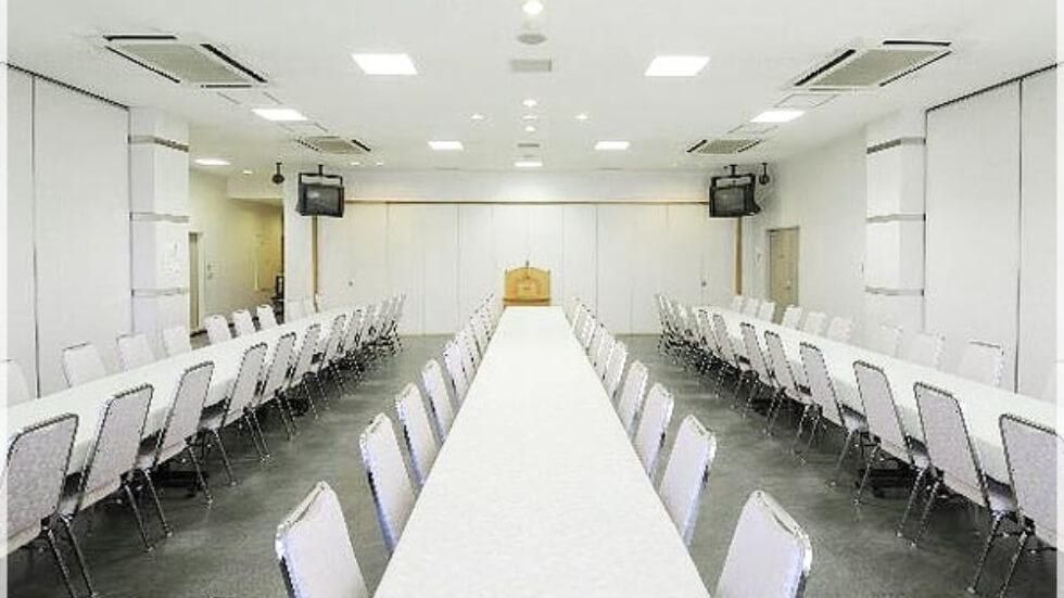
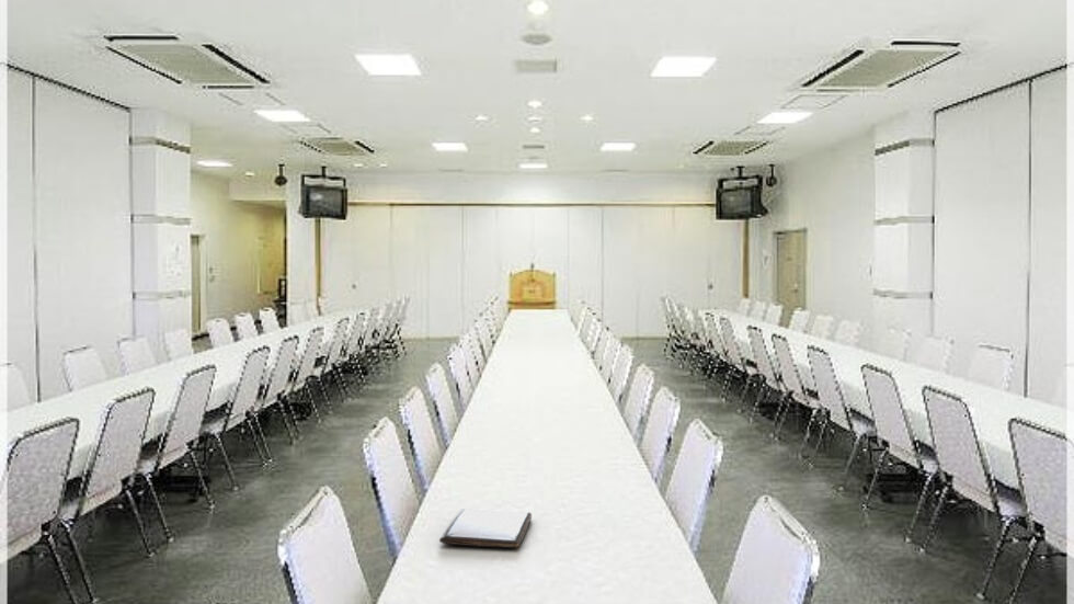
+ book [438,508,533,549]
